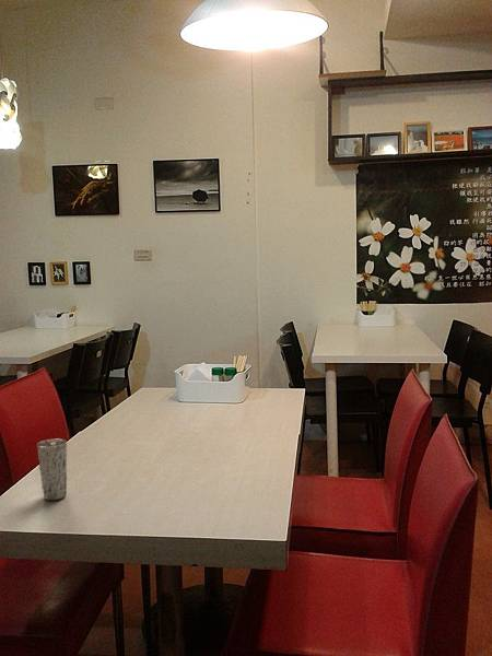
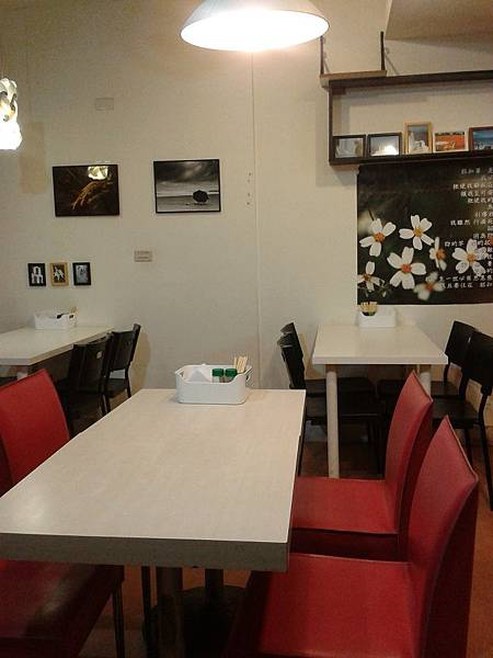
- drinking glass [36,437,68,501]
